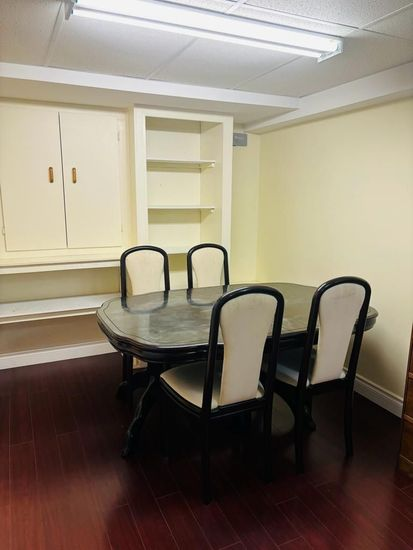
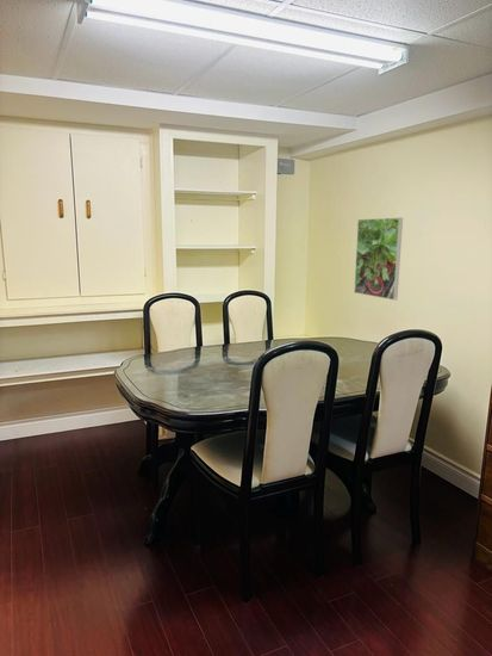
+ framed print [353,217,404,301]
